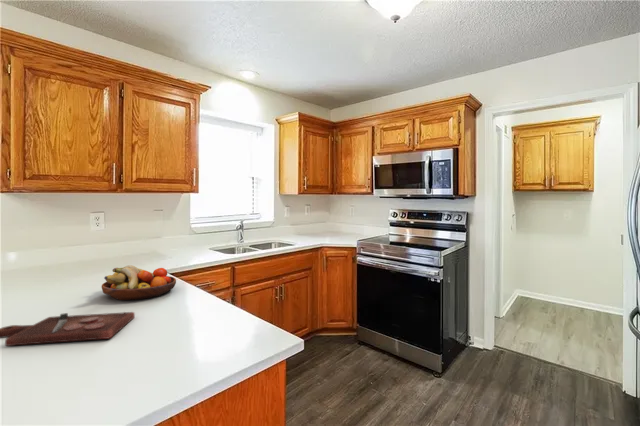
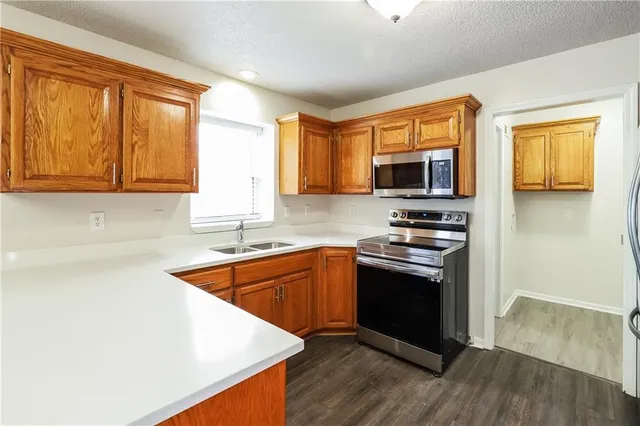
- fruit bowl [101,264,177,301]
- cutting board [0,311,136,347]
